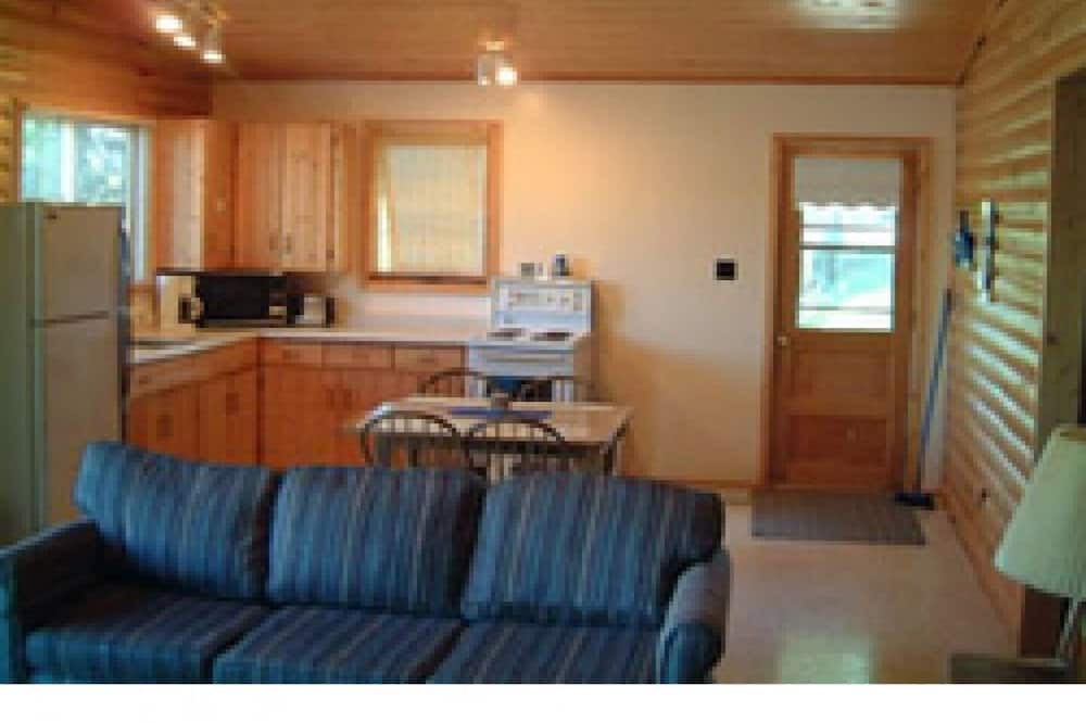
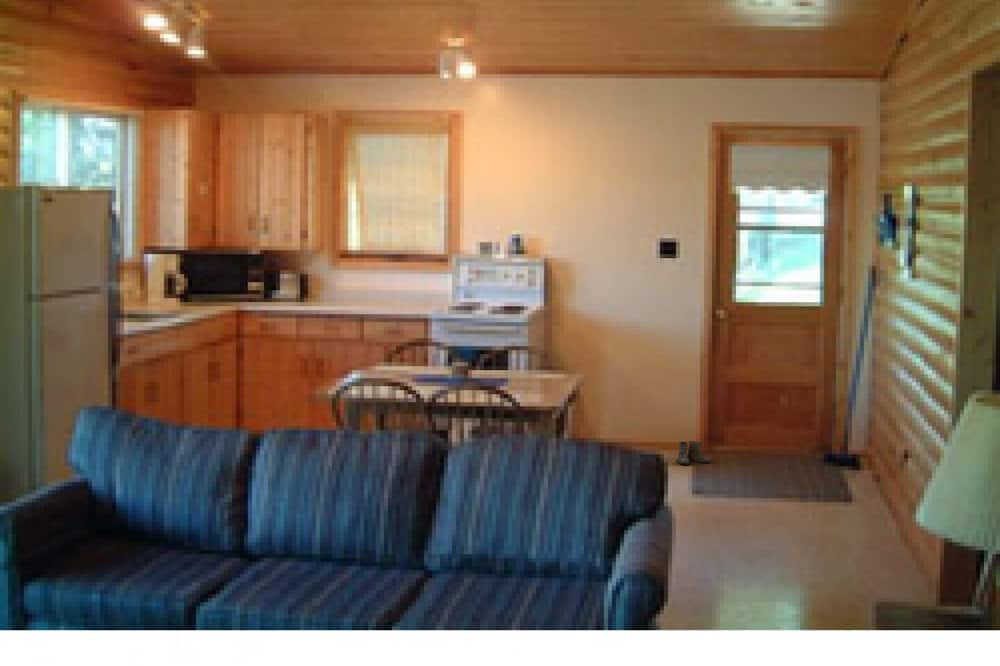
+ boots [676,440,711,466]
